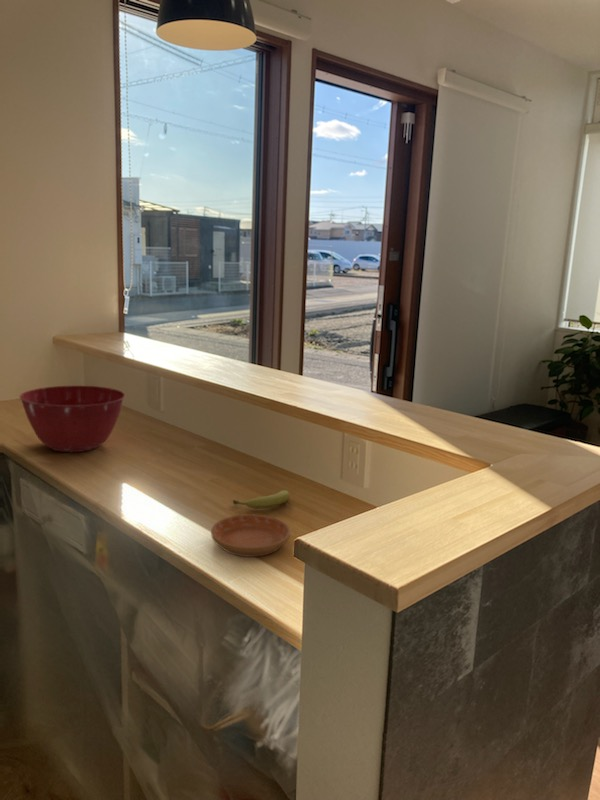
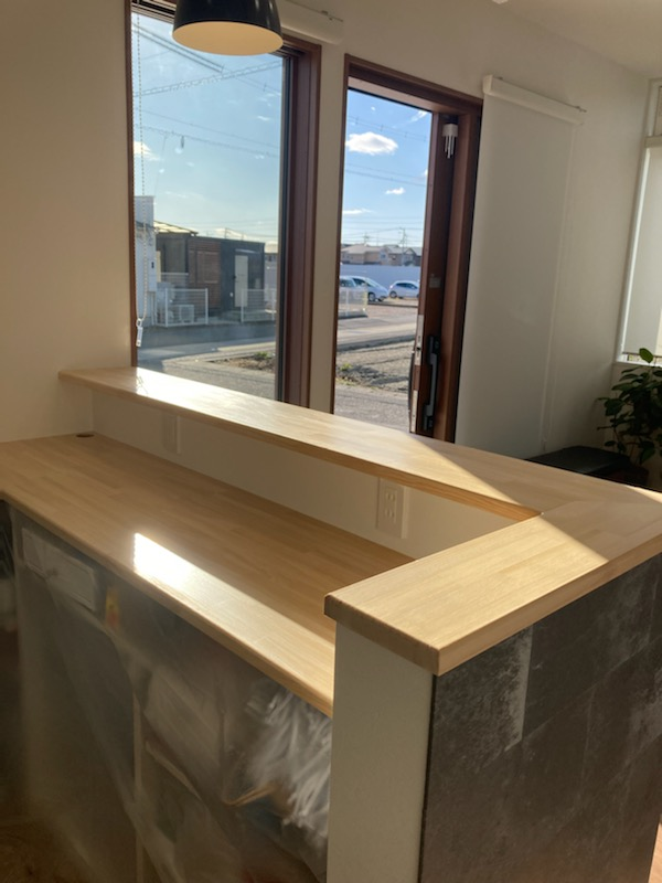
- fruit [232,489,290,510]
- saucer [210,513,292,558]
- mixing bowl [19,385,126,453]
